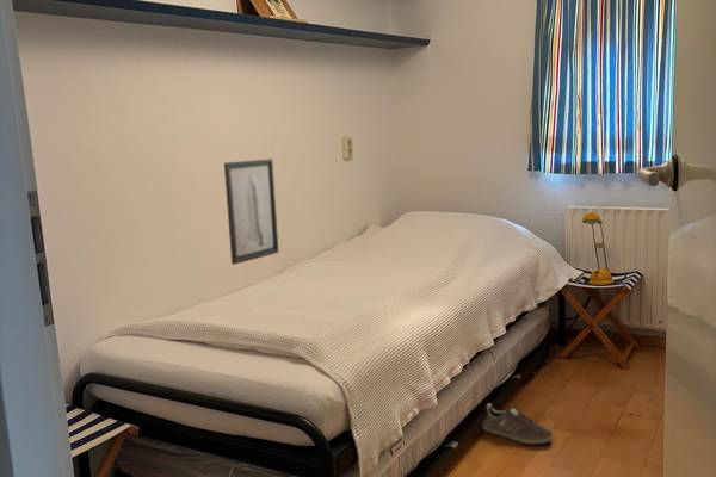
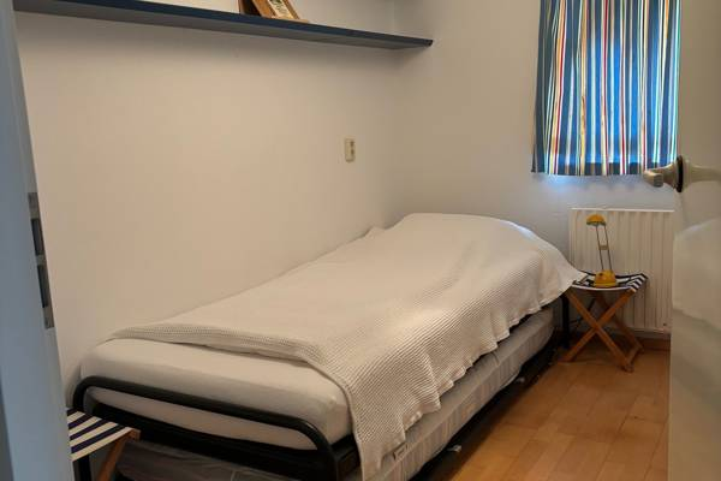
- sneaker [481,402,554,445]
- wall art [223,157,280,266]
